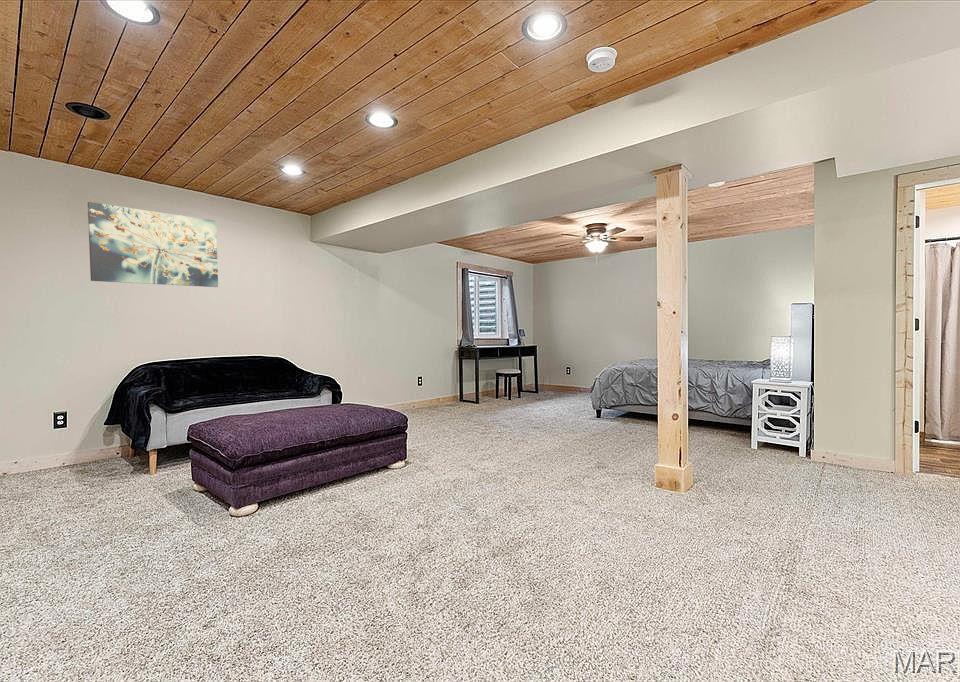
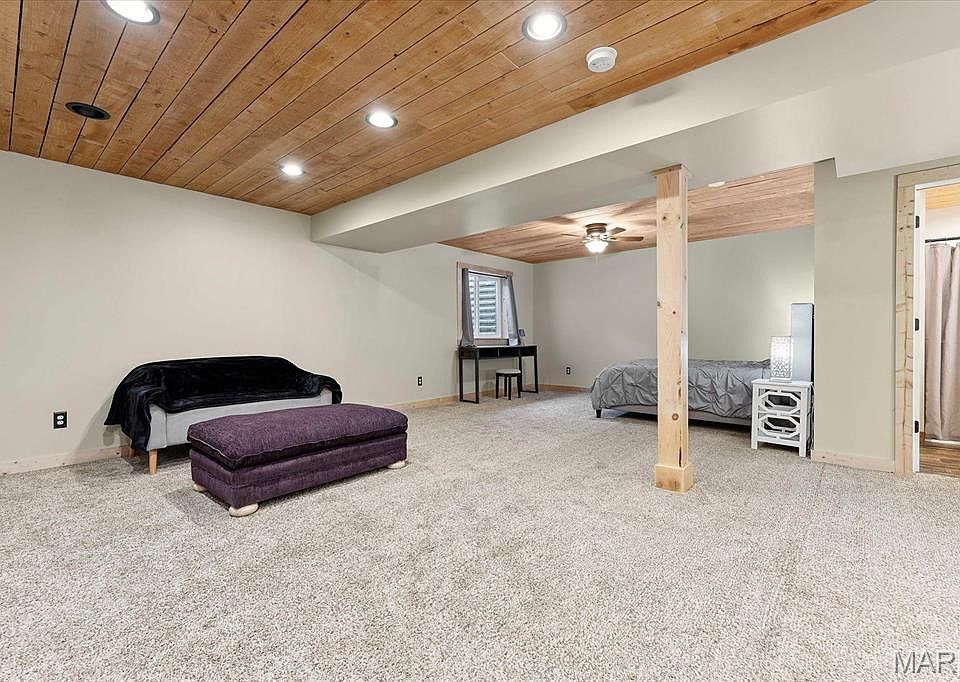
- wall art [87,201,219,288]
